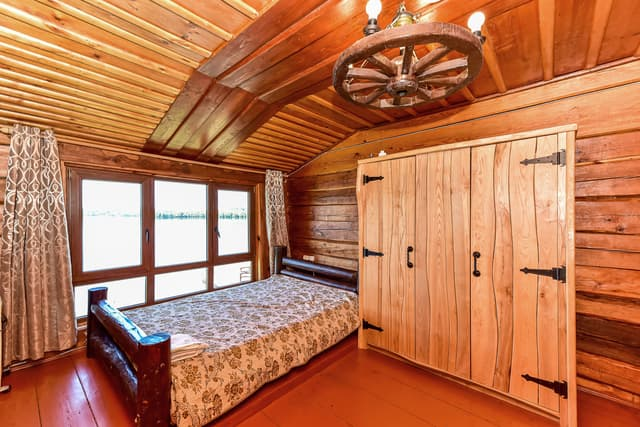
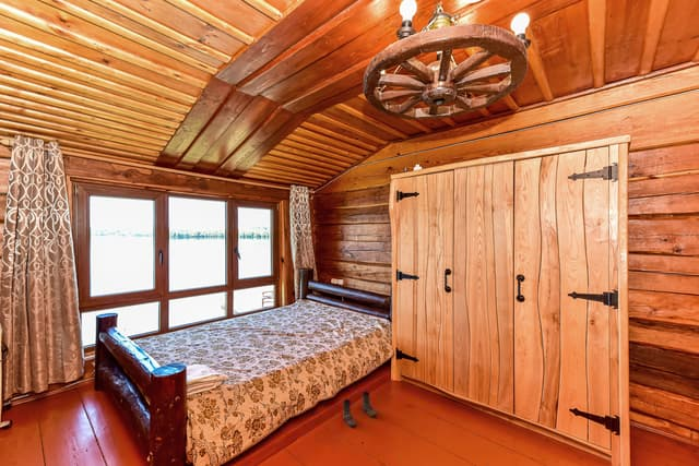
+ boots [342,391,378,428]
